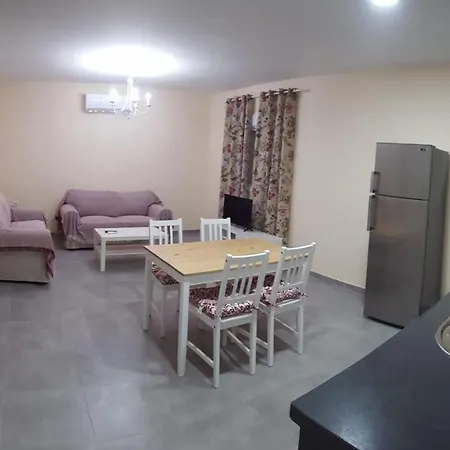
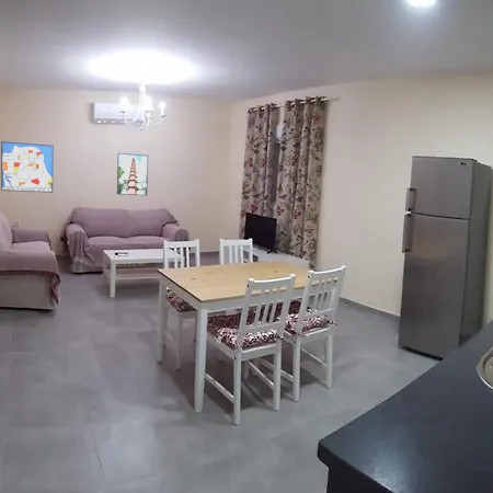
+ wall art [0,140,55,194]
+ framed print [116,152,149,196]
